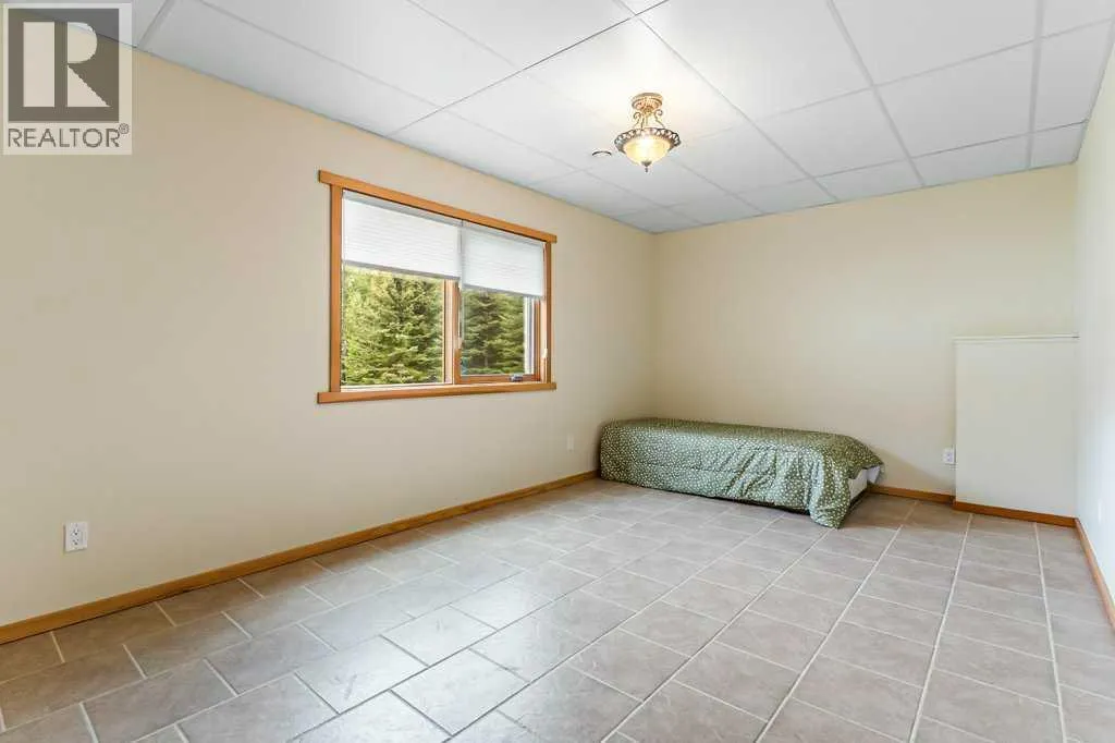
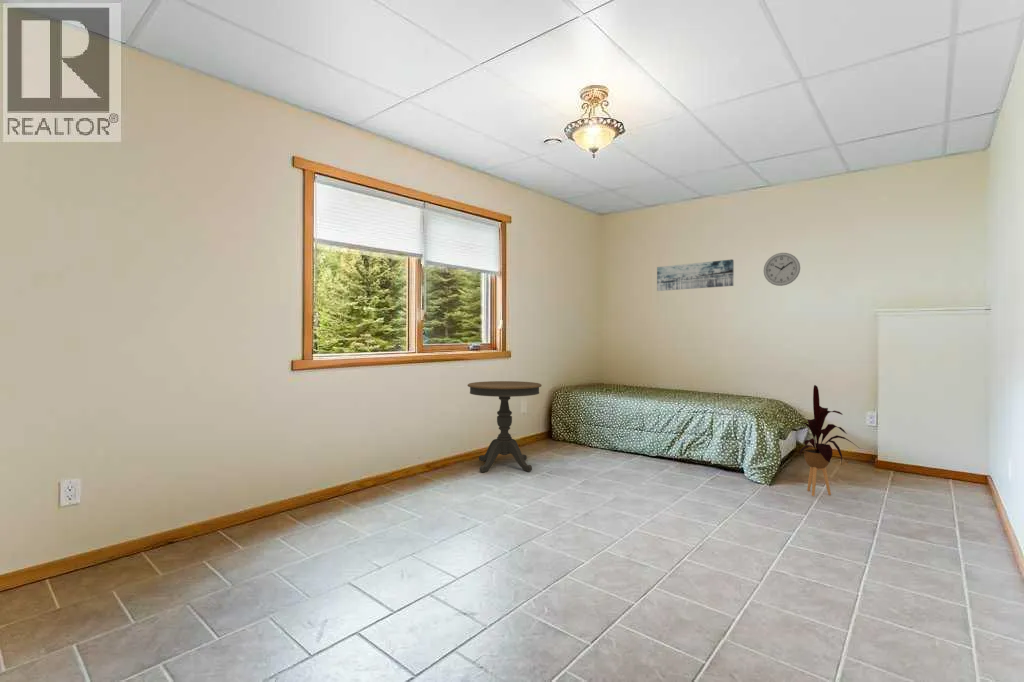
+ wall clock [763,252,801,287]
+ pedestal table [466,380,543,473]
+ house plant [797,384,860,497]
+ wall art [656,258,735,292]
